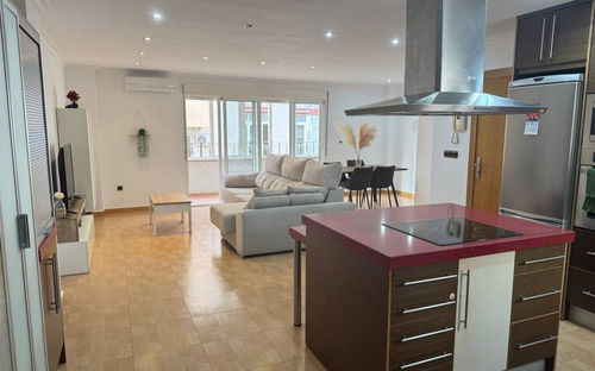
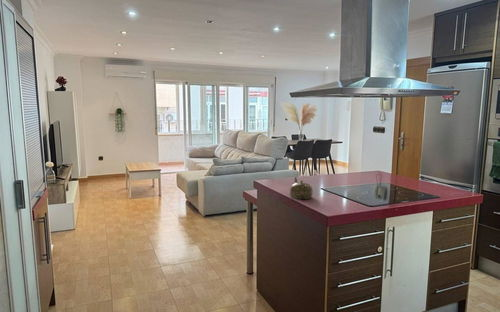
+ teapot [289,175,314,200]
